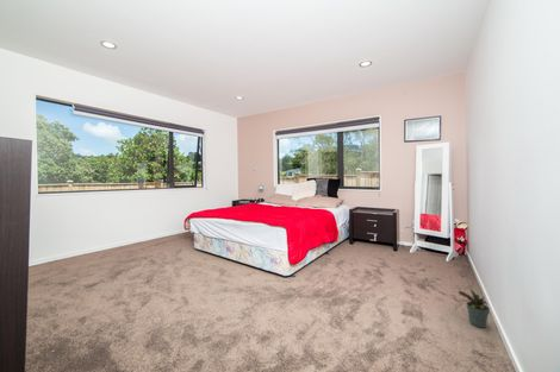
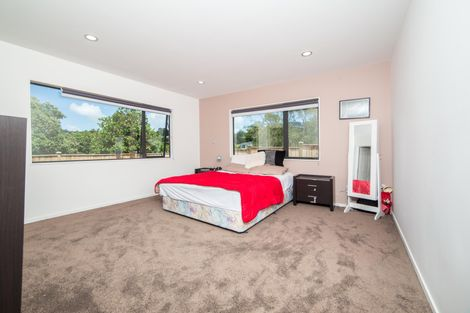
- potted plant [458,288,491,329]
